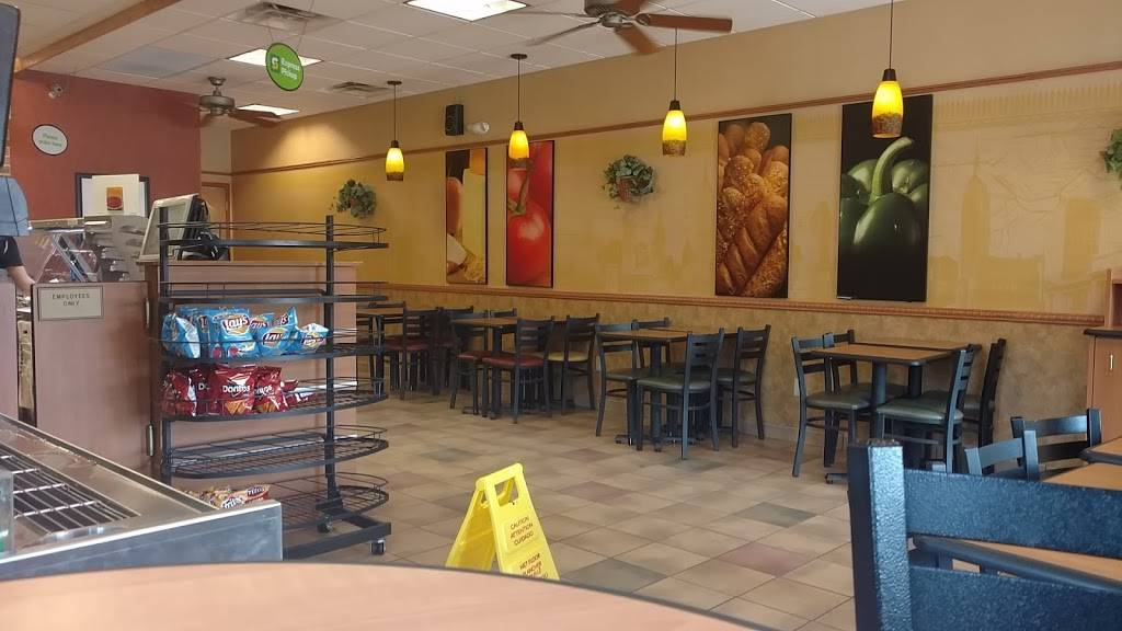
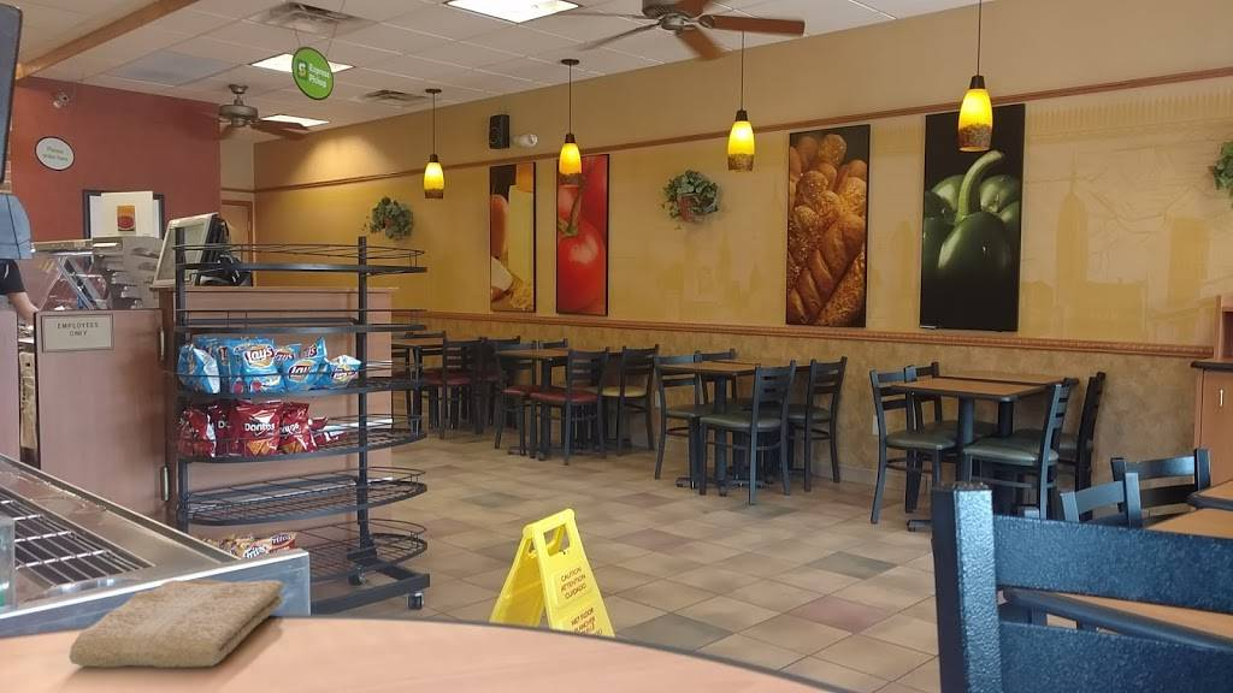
+ washcloth [69,578,284,669]
